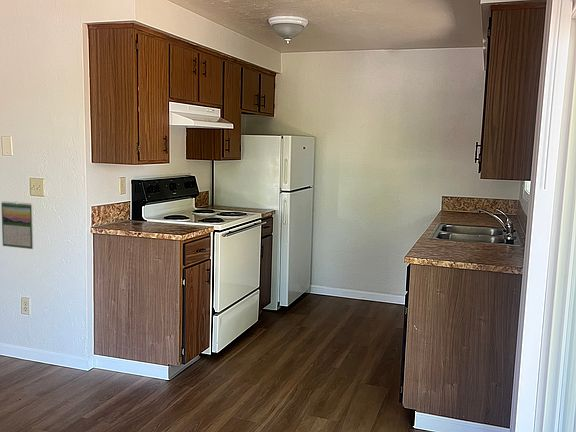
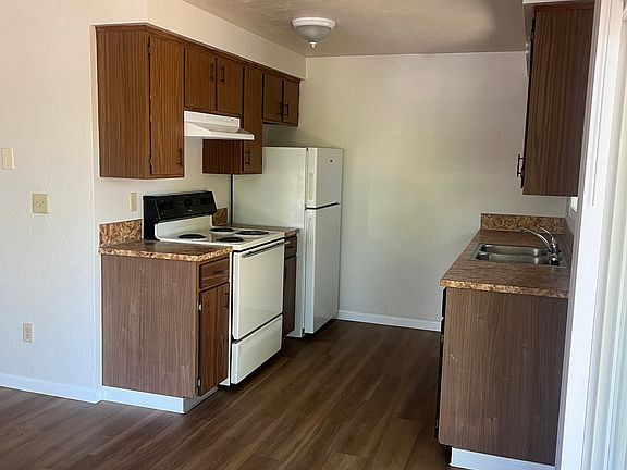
- calendar [0,200,34,250]
